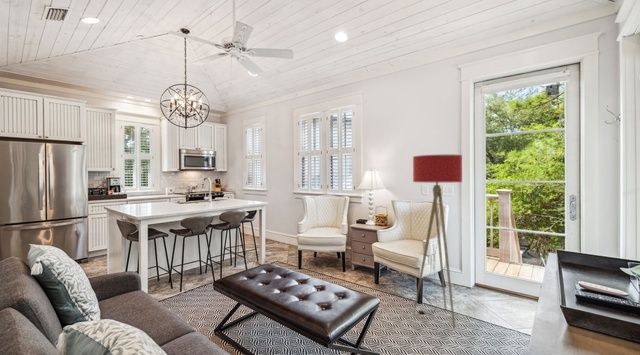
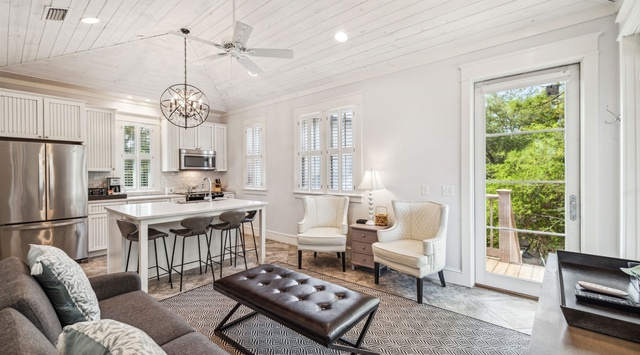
- floor lamp [412,154,463,329]
